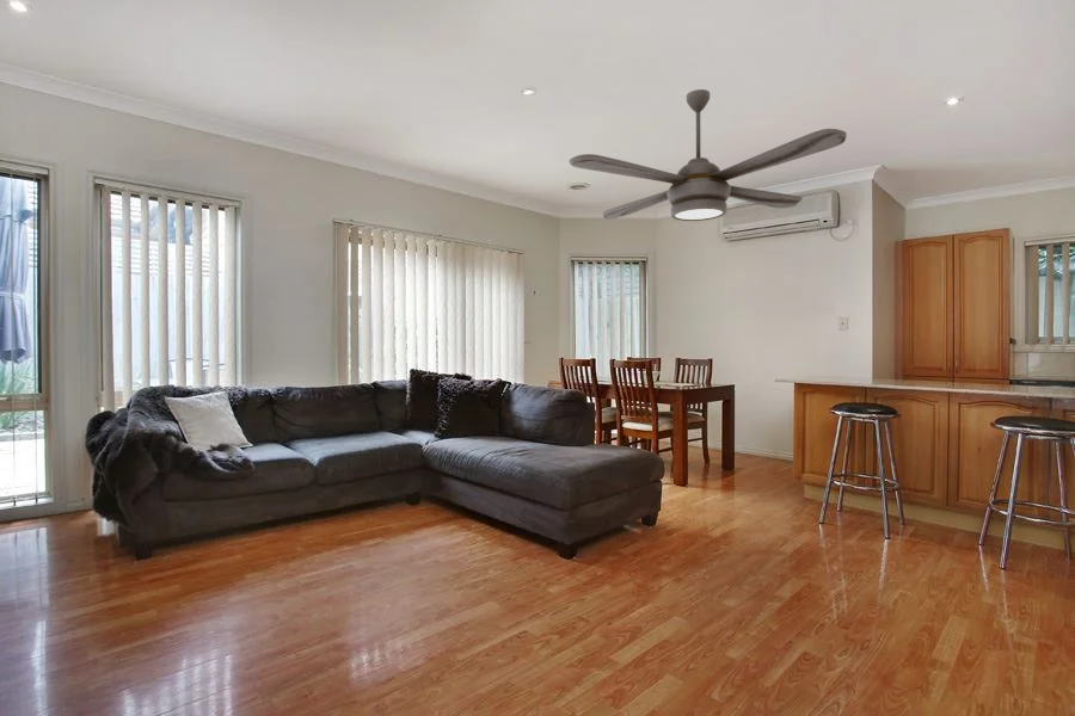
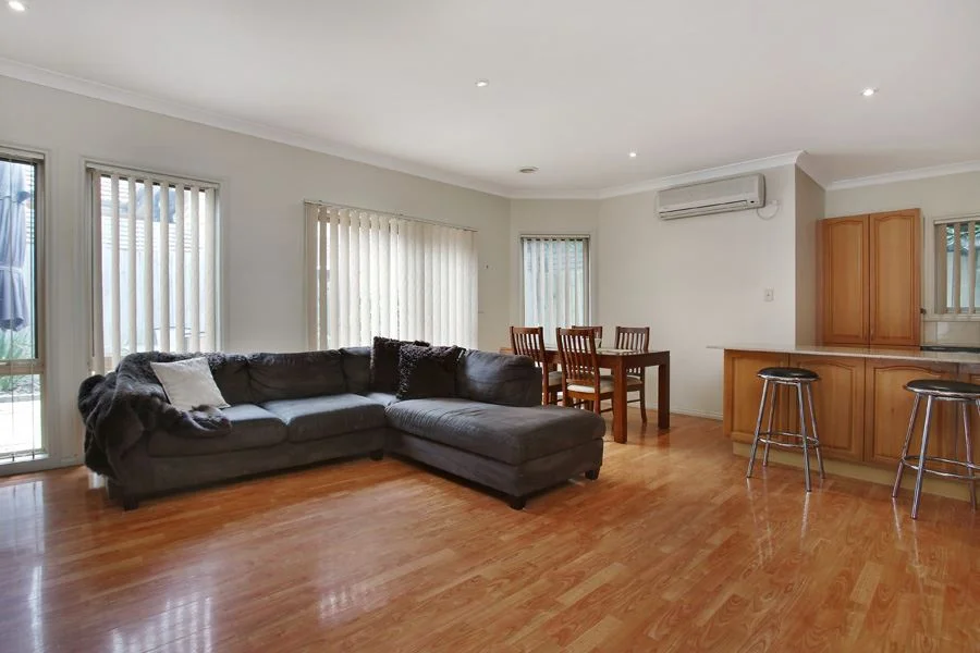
- ceiling fan [569,88,848,222]
